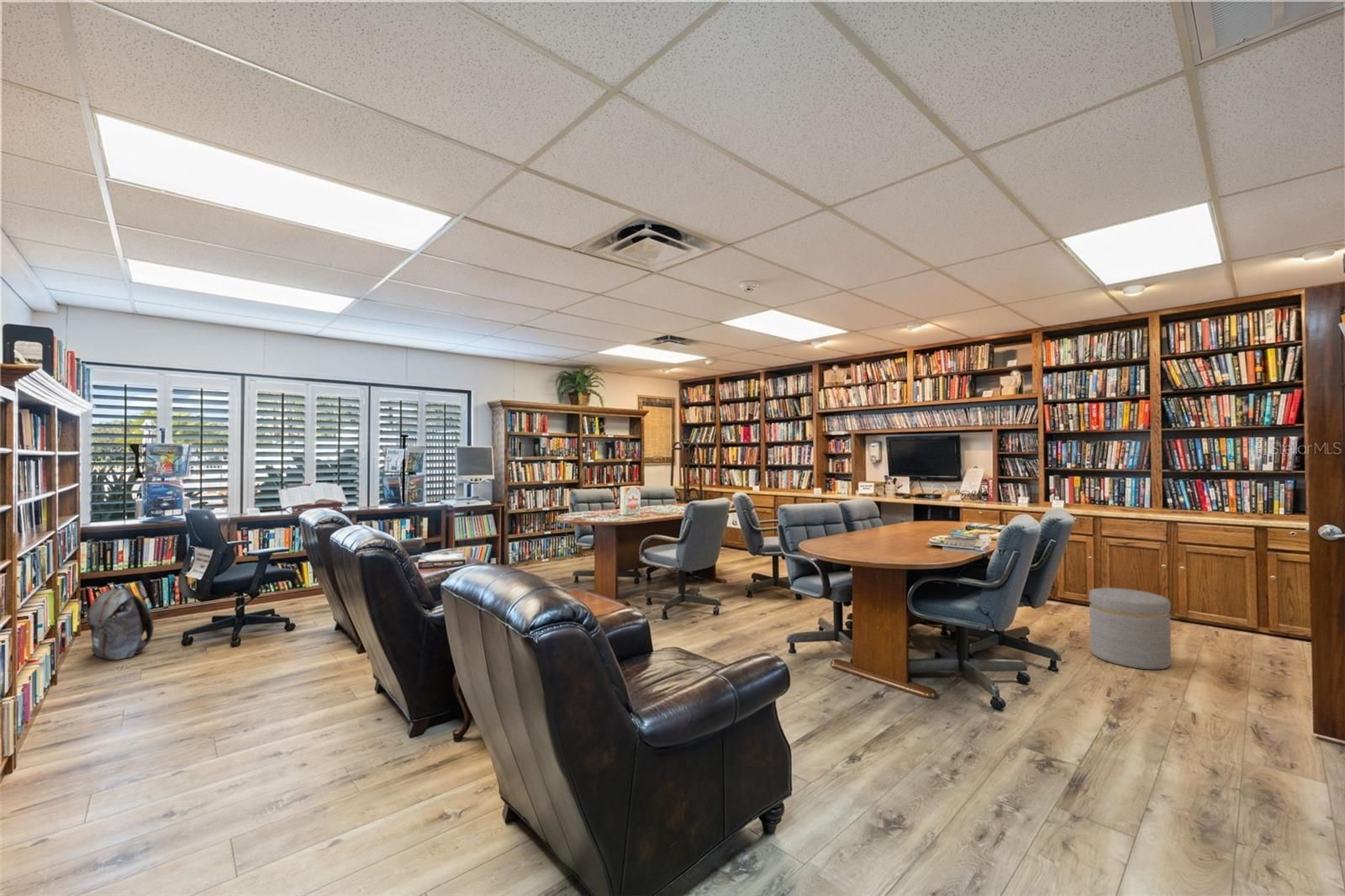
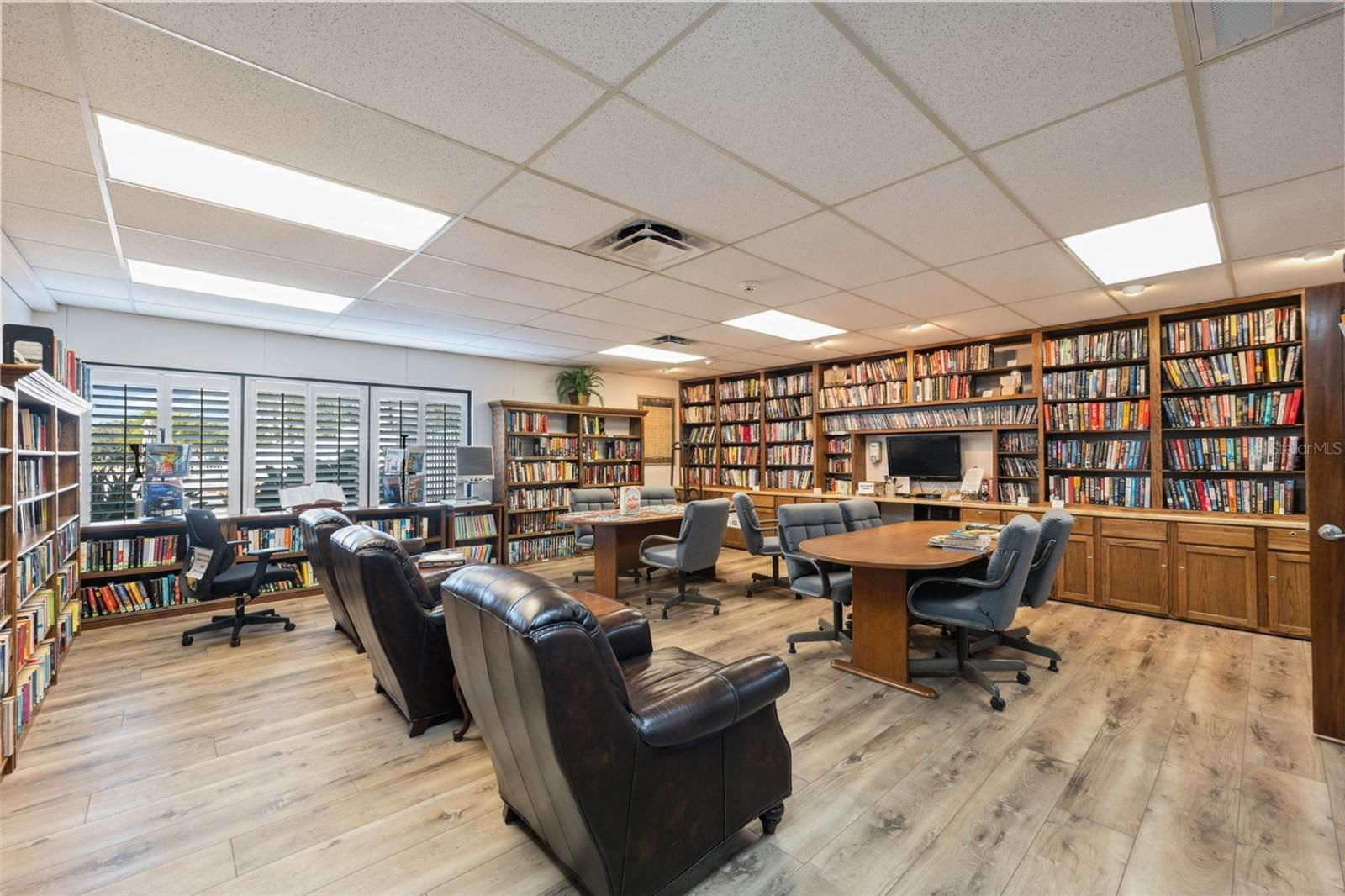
- ottoman [1089,587,1172,670]
- backpack [84,584,155,661]
